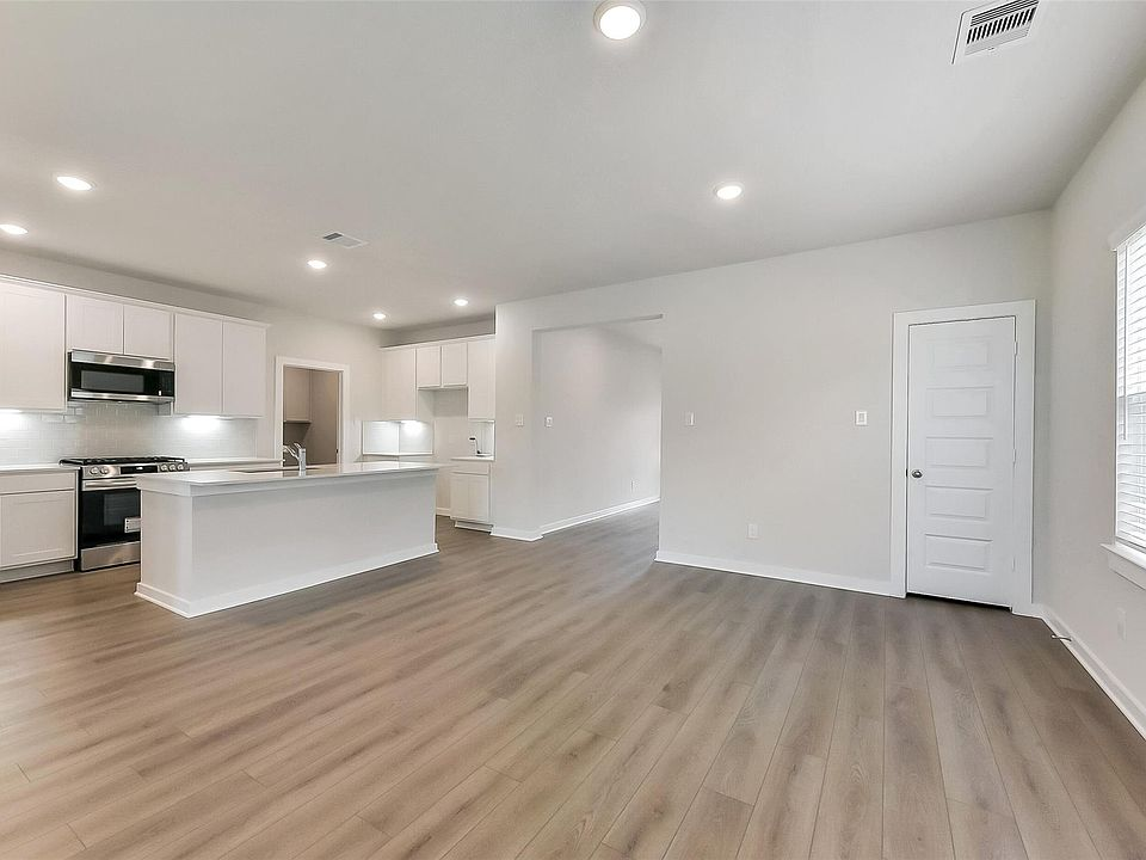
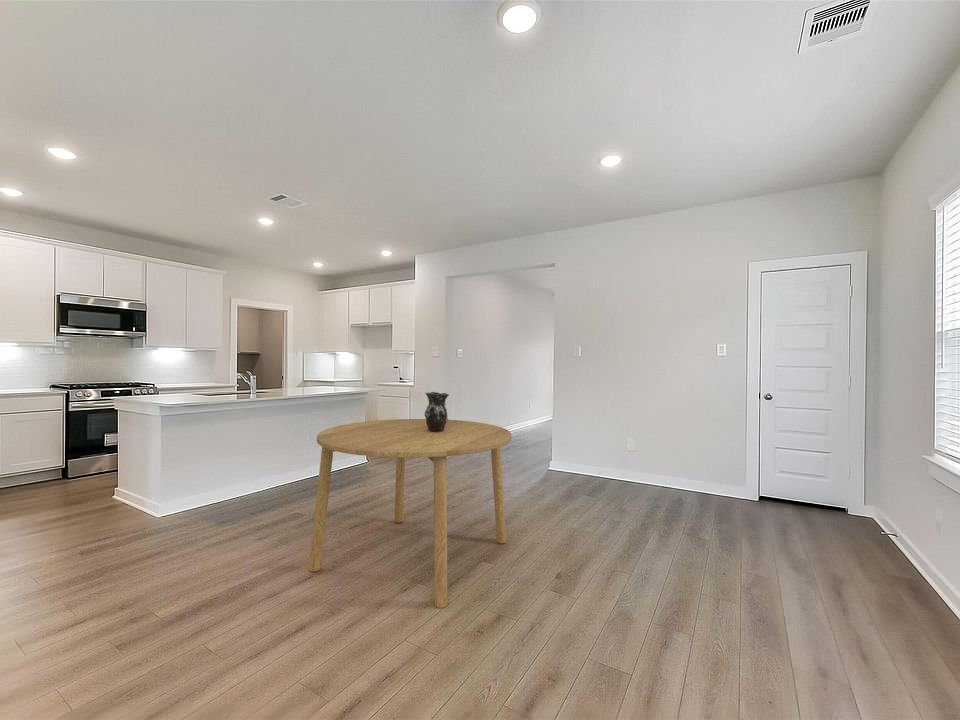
+ vase [423,391,450,432]
+ dining table [308,418,513,609]
